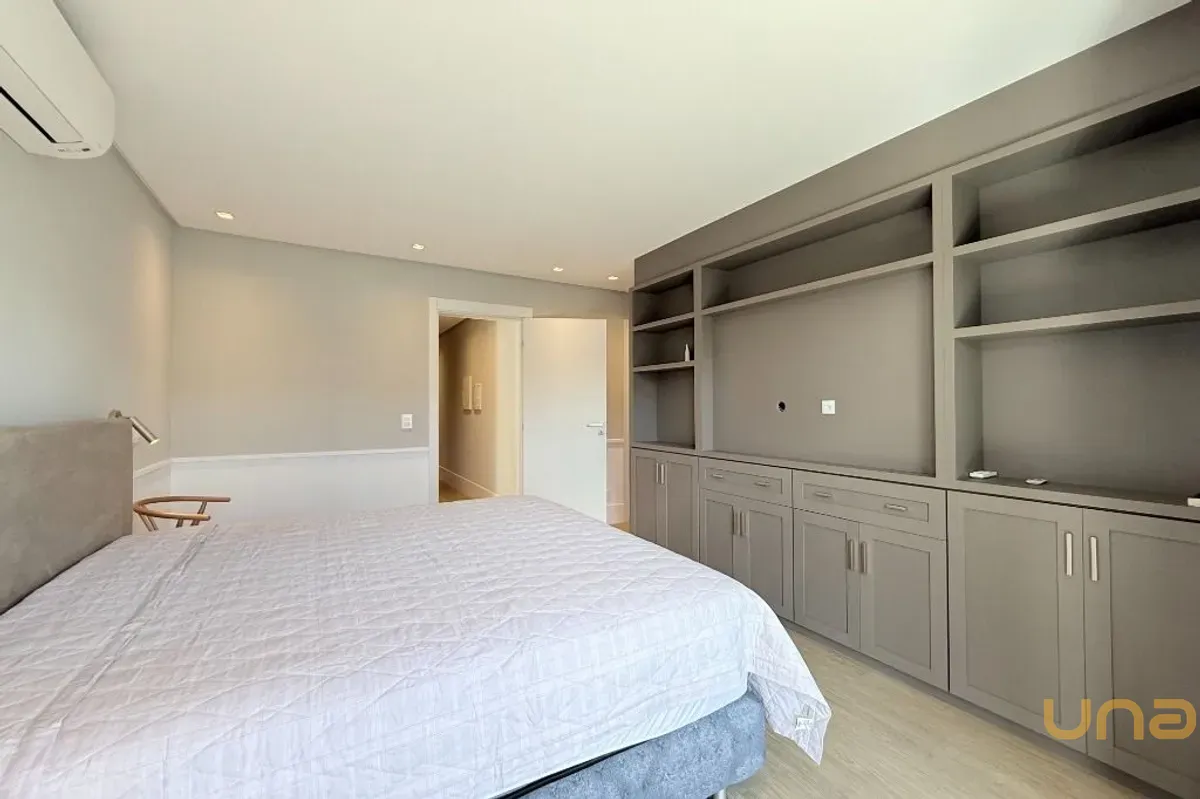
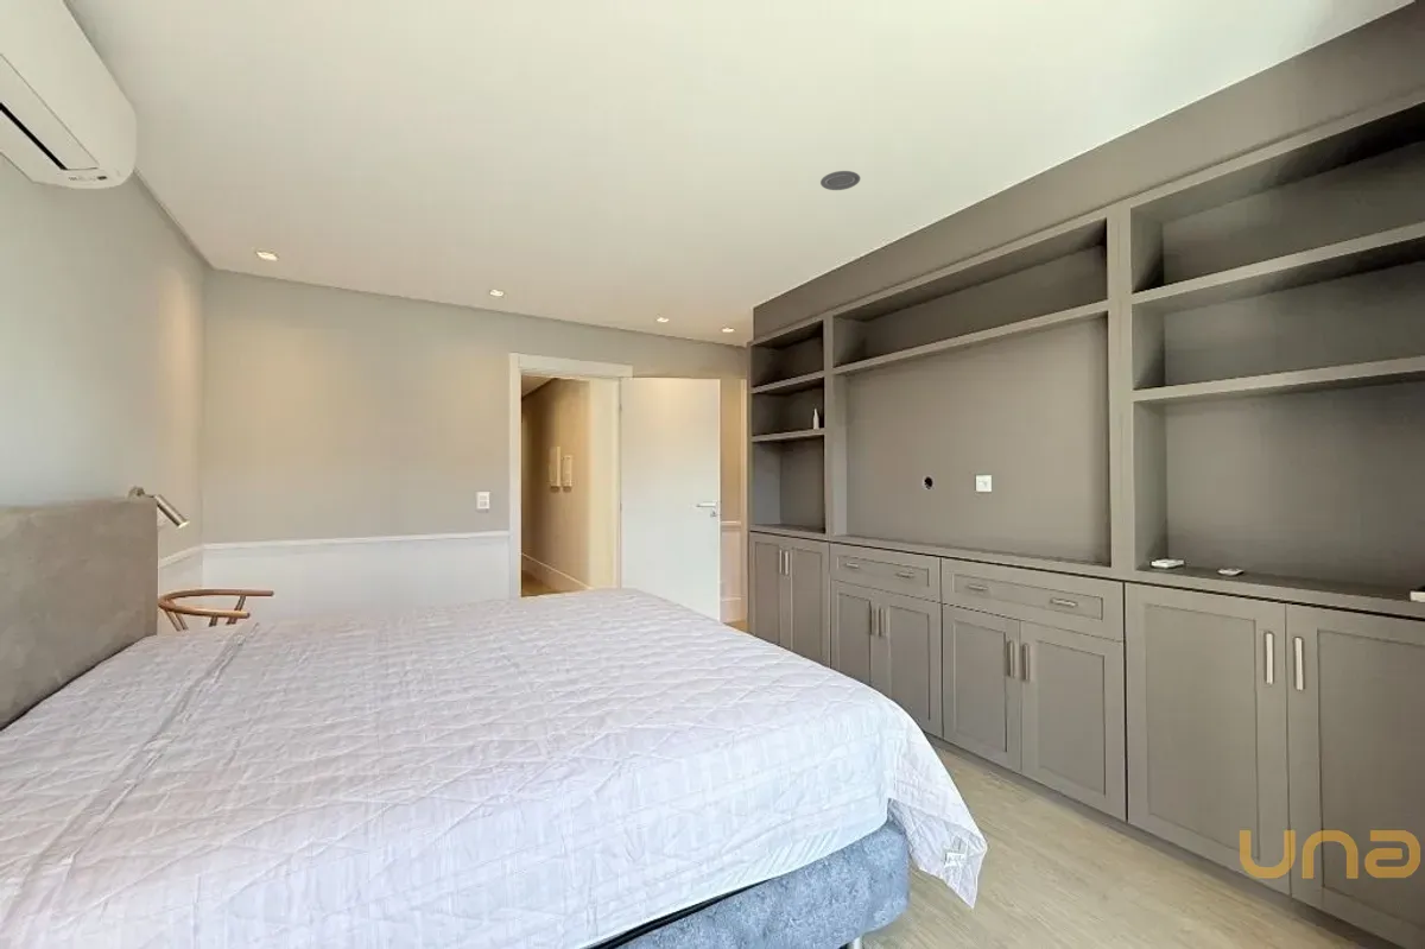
+ recessed light [819,170,861,191]
